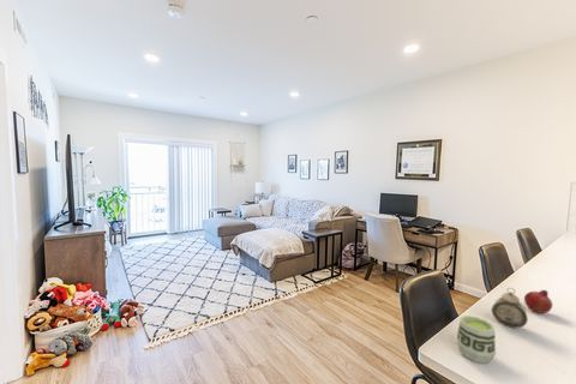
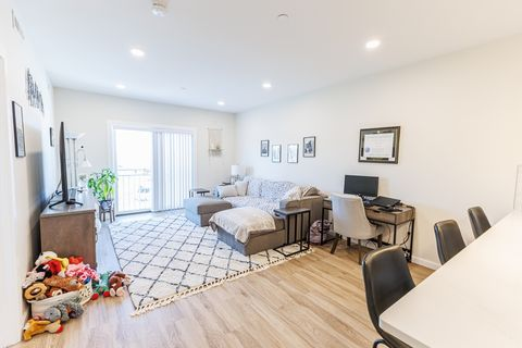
- alarm clock [491,287,529,329]
- fruit [523,289,553,314]
- cup [456,314,497,365]
